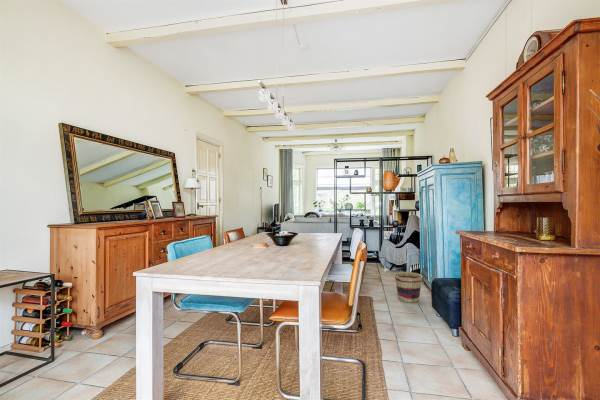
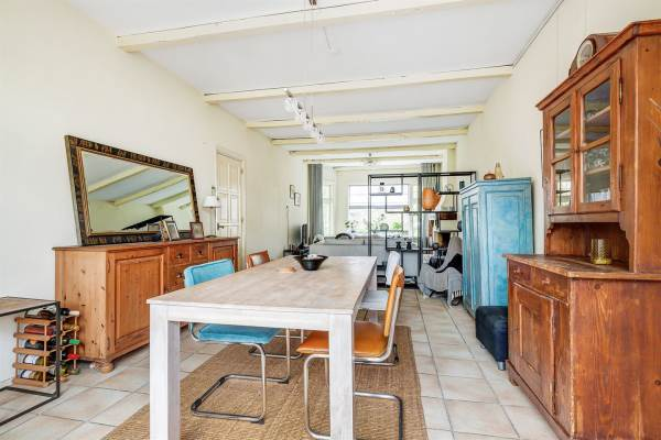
- basket [394,271,423,303]
